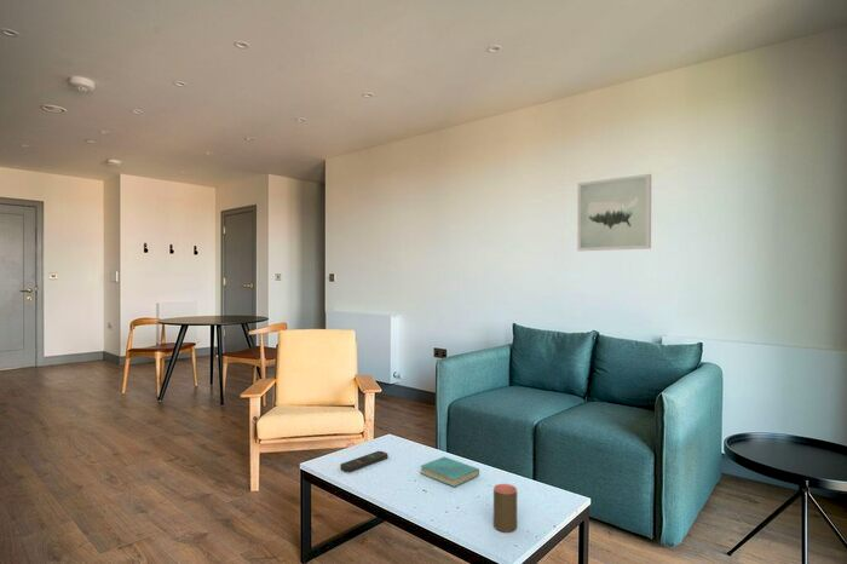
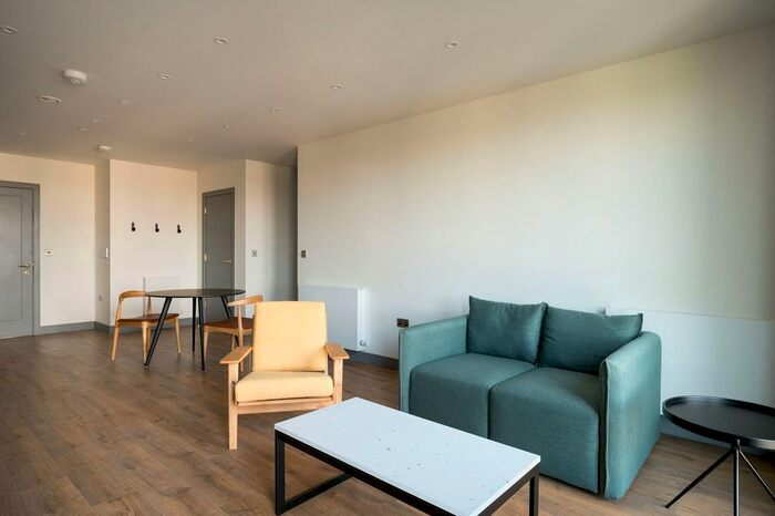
- wall art [576,173,652,252]
- book [419,455,480,488]
- cup [492,483,518,534]
- remote control [339,450,388,473]
